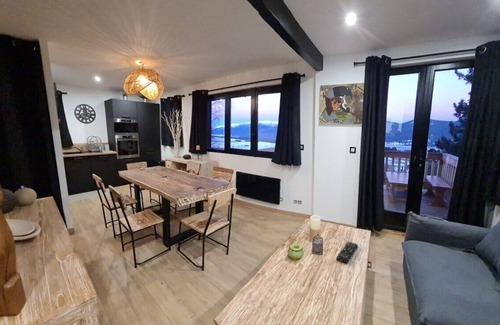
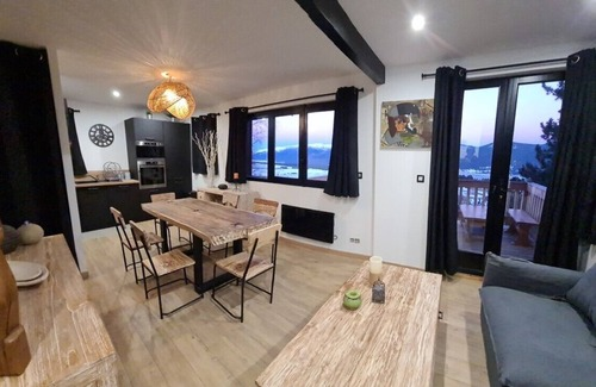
- remote control [335,241,359,264]
